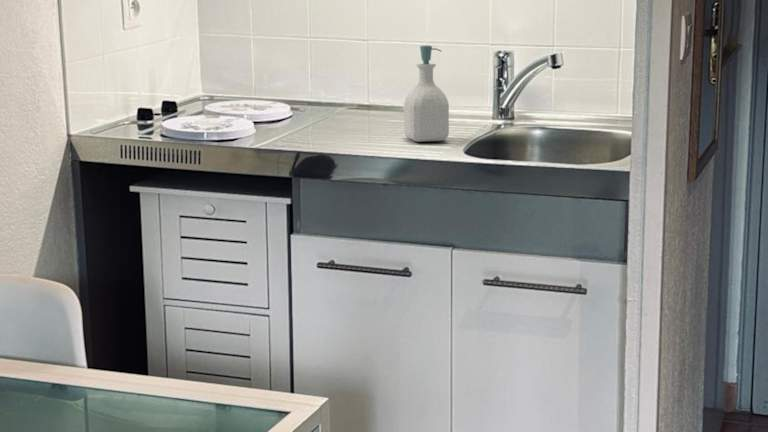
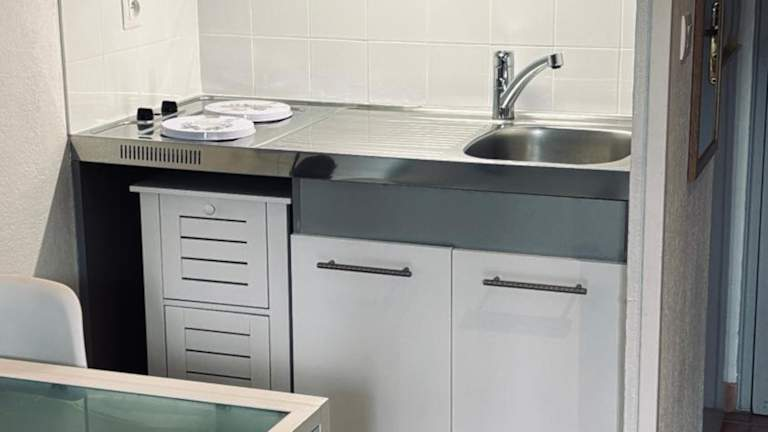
- soap bottle [403,44,450,143]
